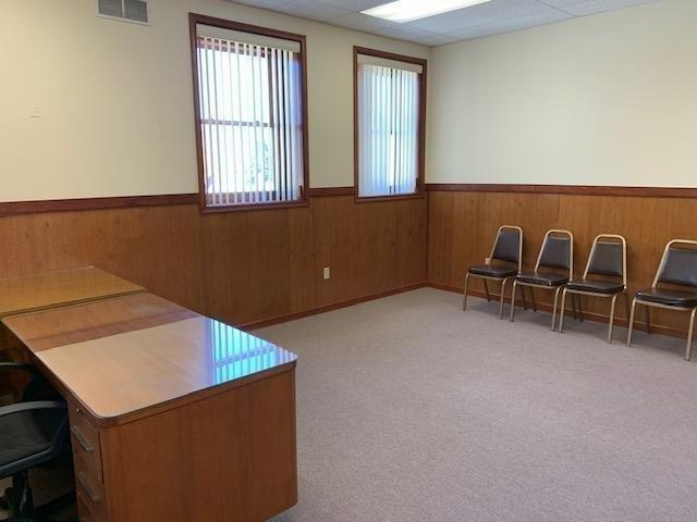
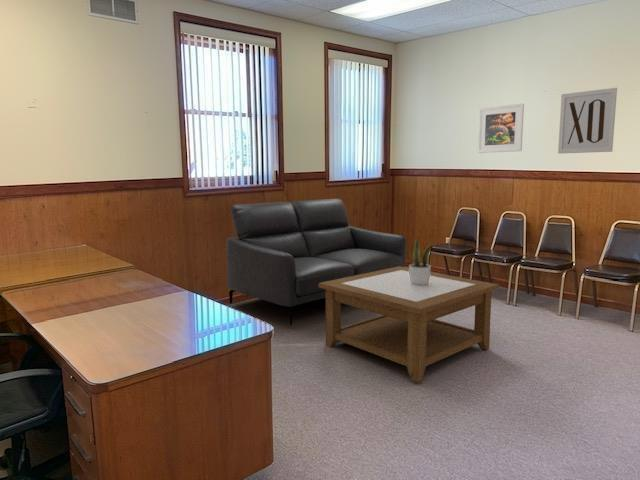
+ wall art [557,87,618,155]
+ potted plant [406,236,435,285]
+ coffee table [319,266,500,383]
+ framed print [477,102,525,154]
+ sofa [225,197,407,326]
